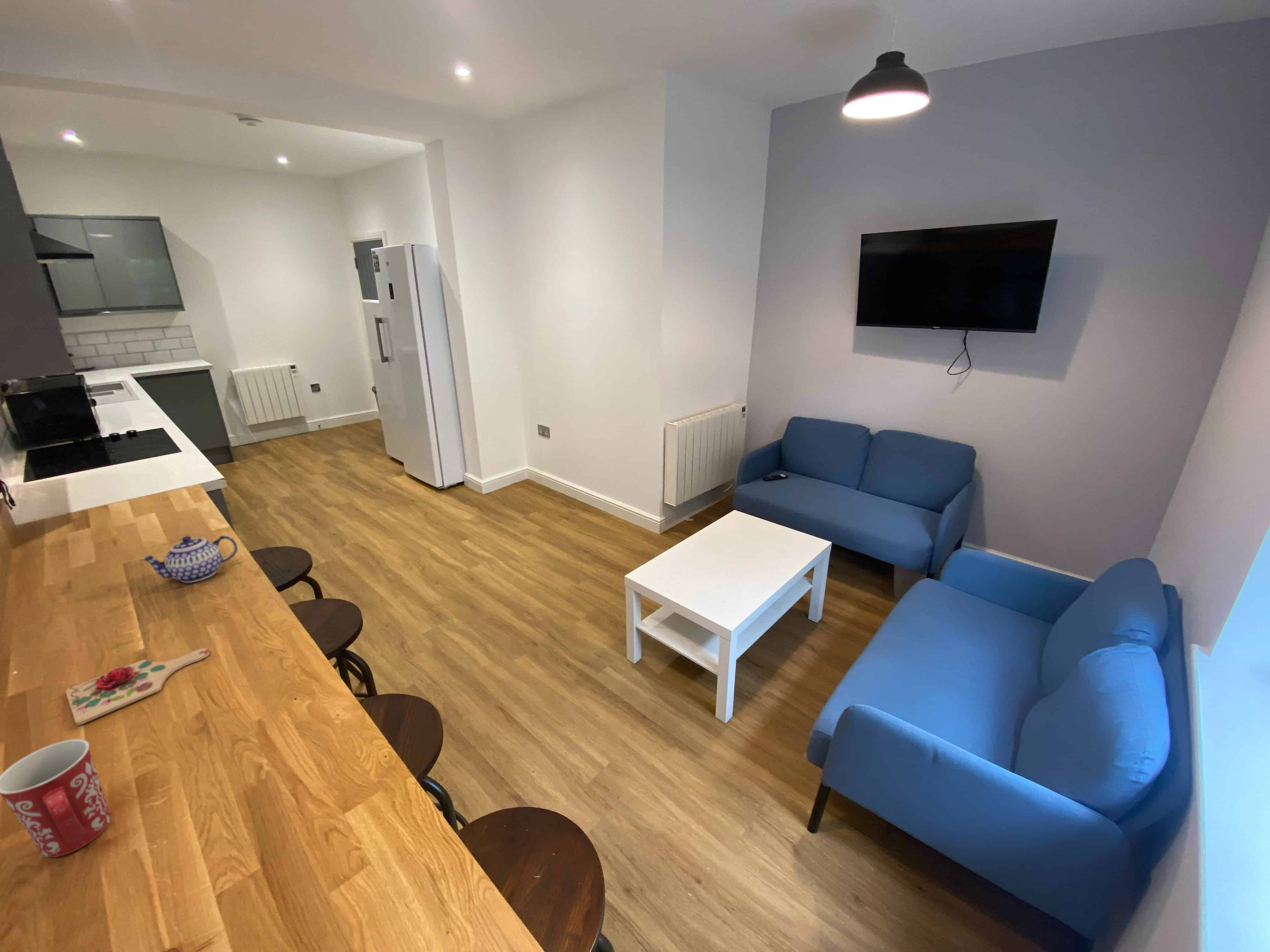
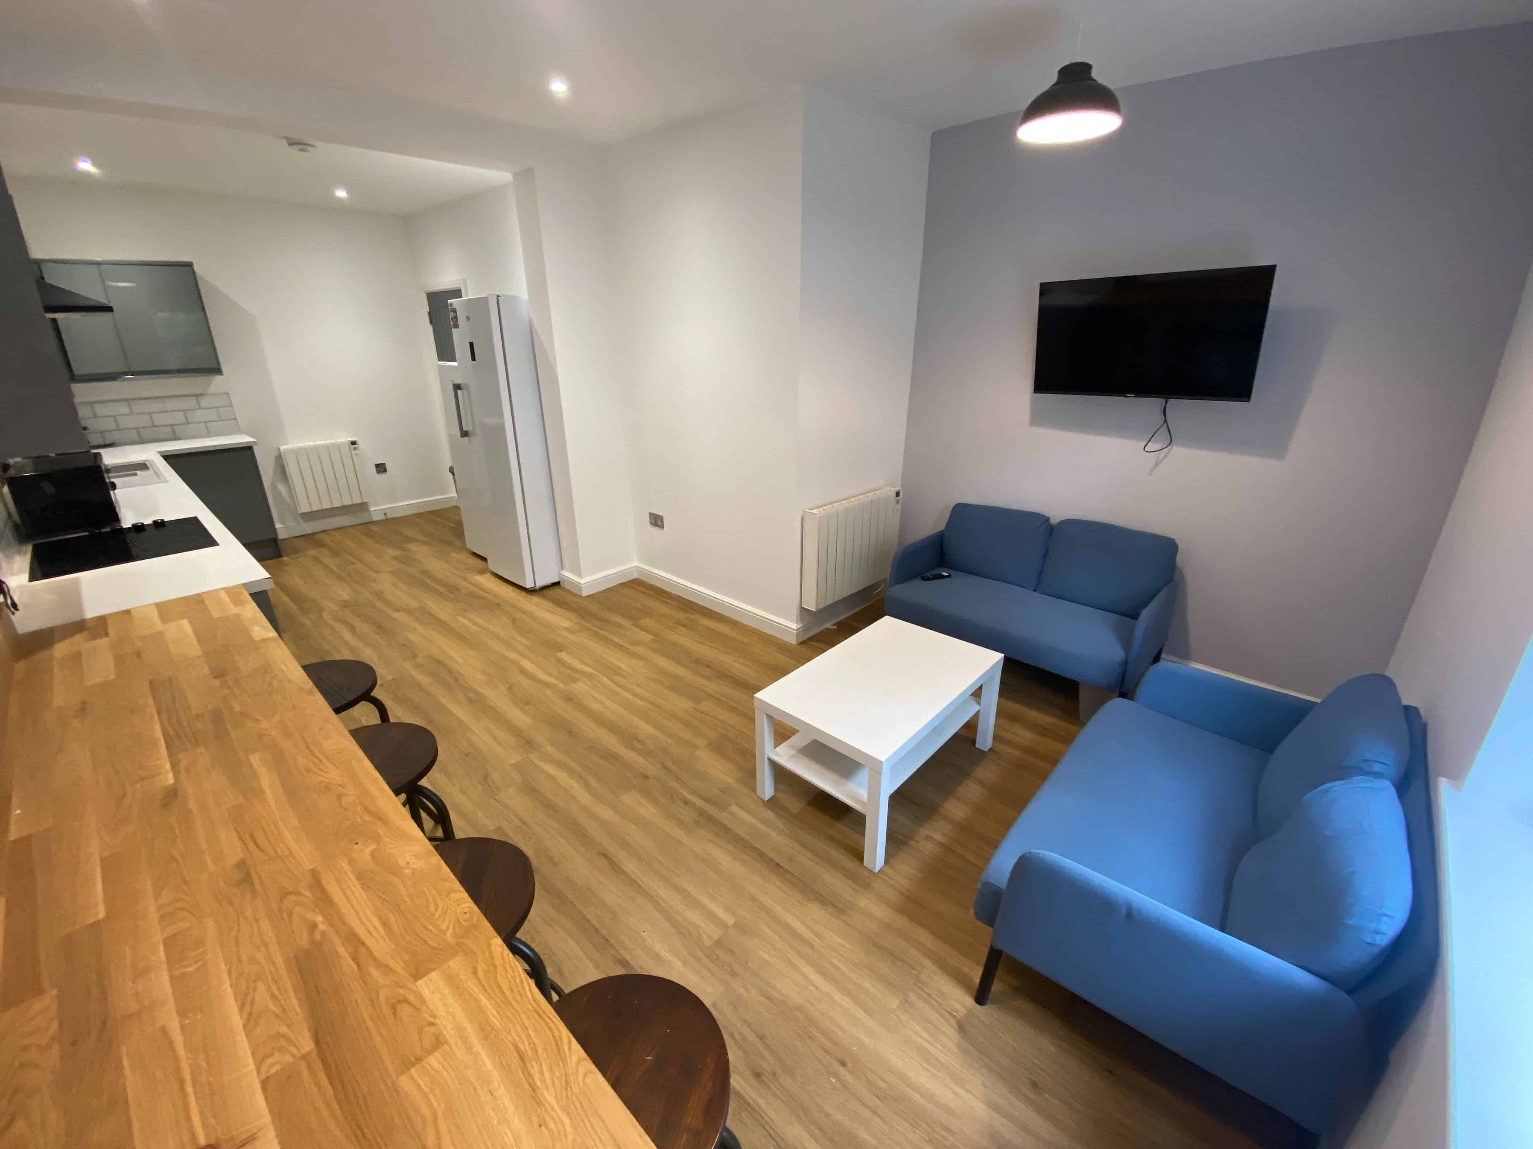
- teapot [140,535,238,583]
- mug [0,739,111,858]
- cutting board [65,648,210,725]
